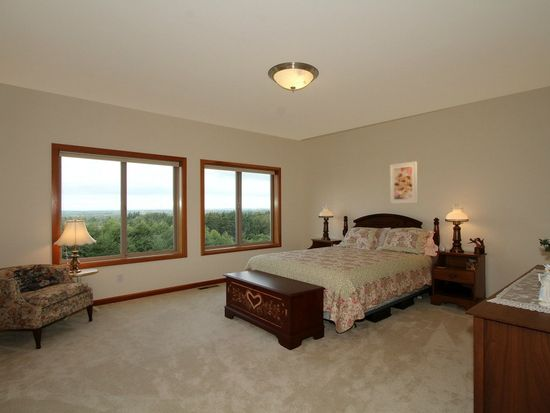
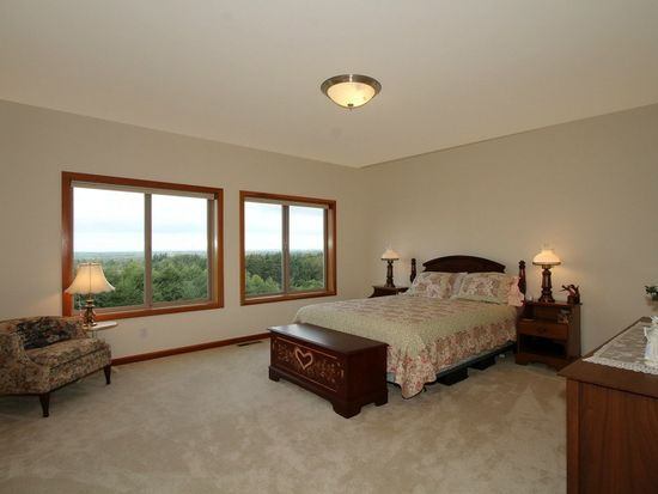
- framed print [389,161,418,205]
